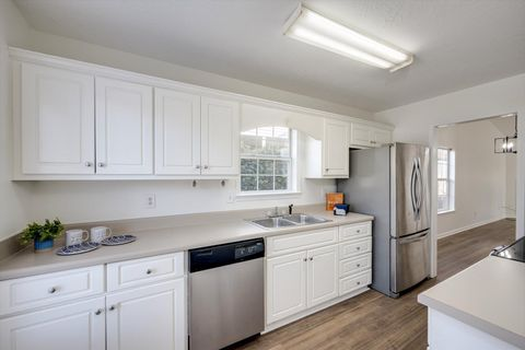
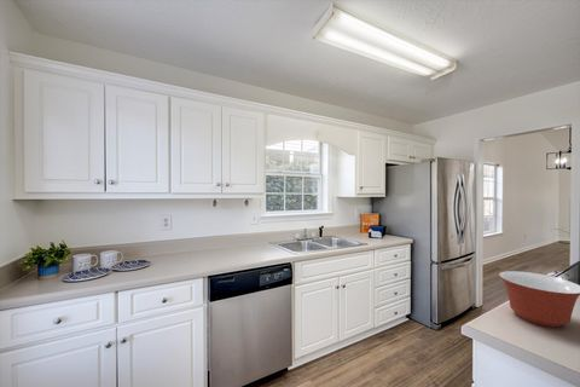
+ mixing bowl [498,270,580,328]
